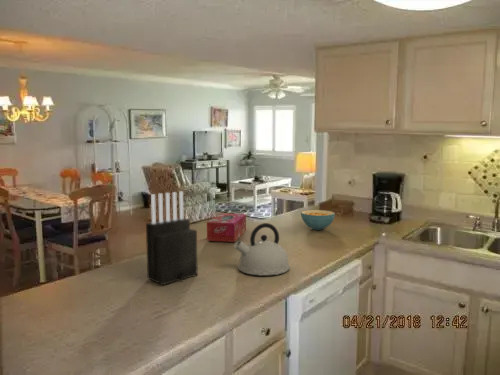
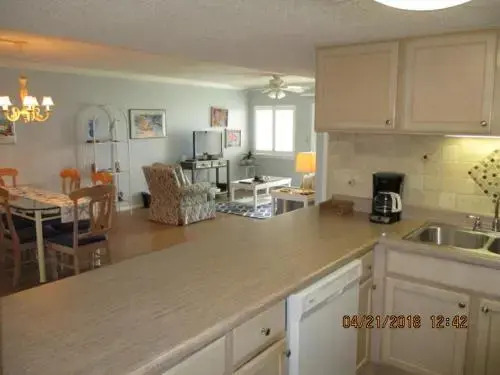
- cereal bowl [300,209,336,231]
- knife block [145,190,199,286]
- tissue box [206,212,247,243]
- kettle [233,222,291,276]
